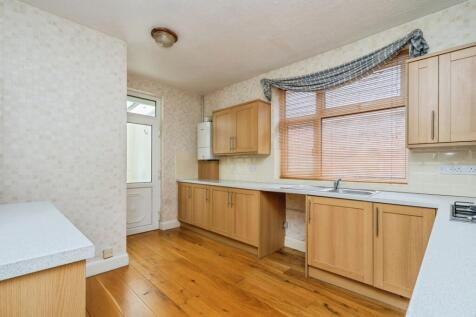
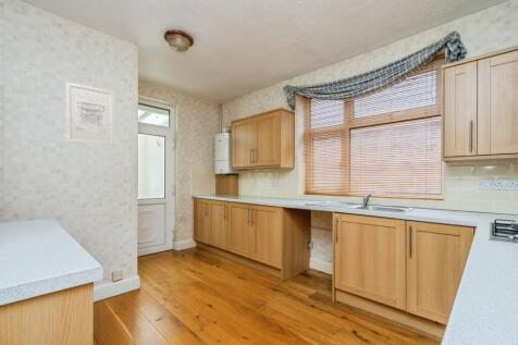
+ wall art [64,81,115,146]
